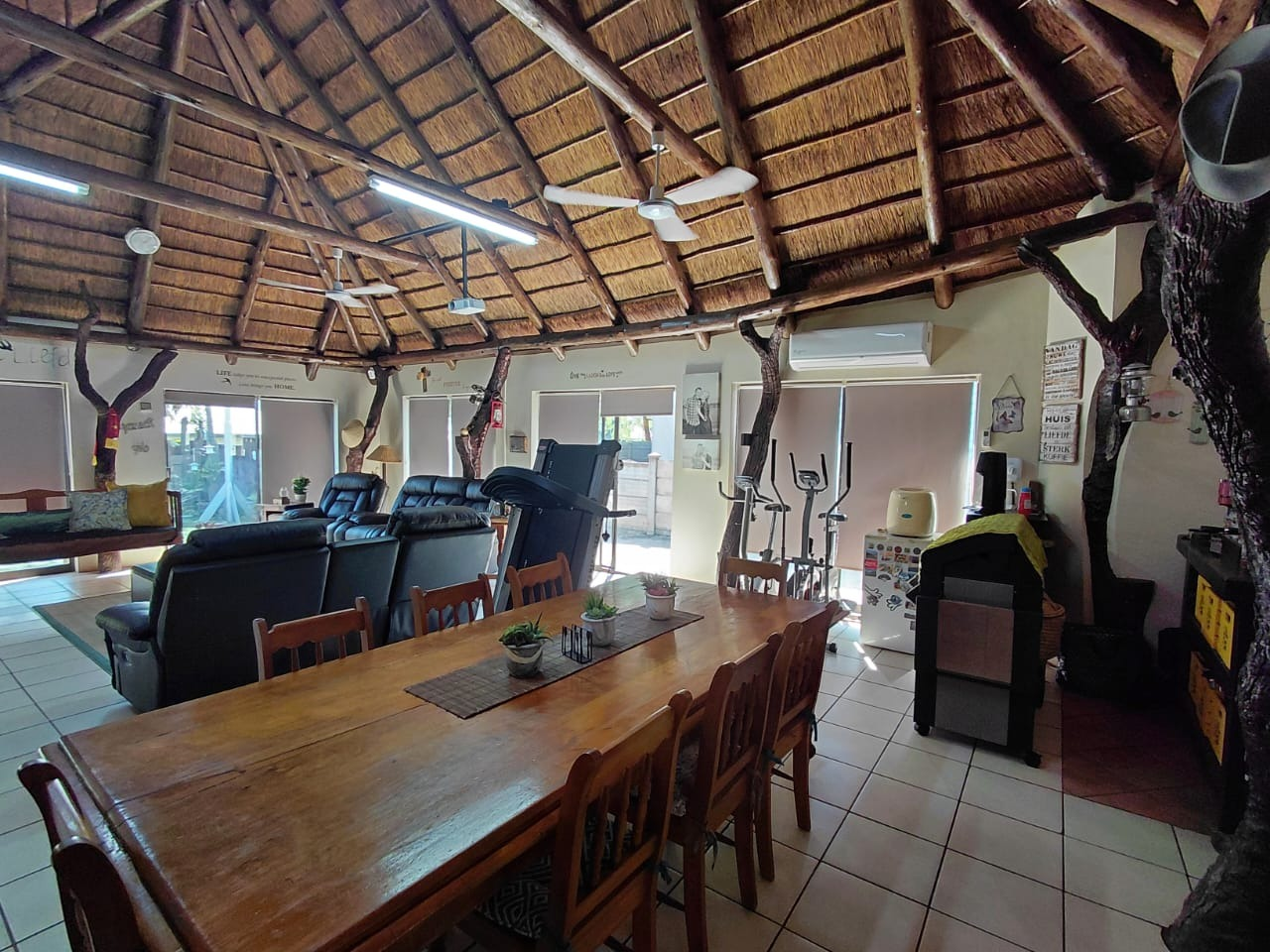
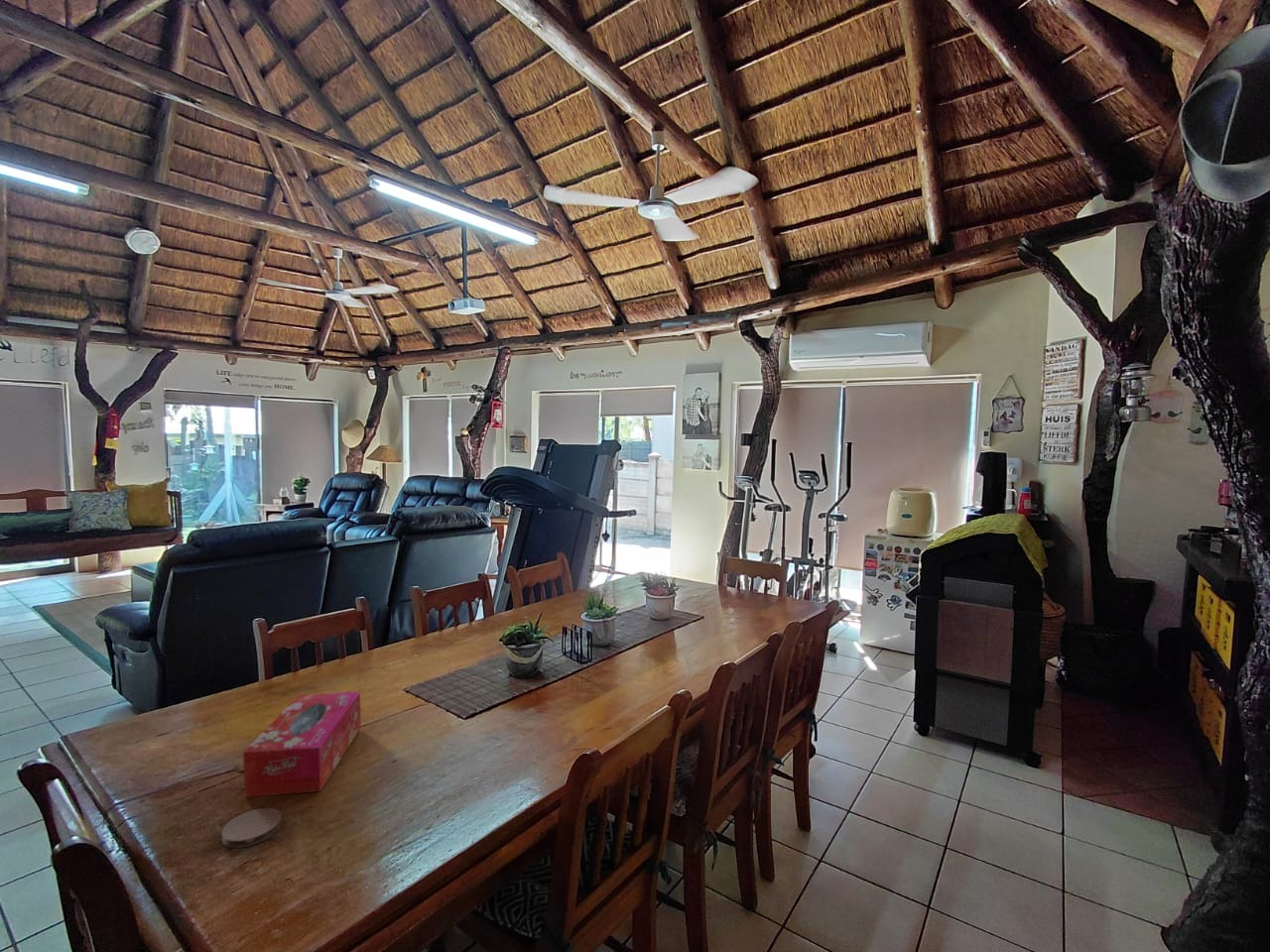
+ coaster [220,807,283,849]
+ tissue box [242,690,362,798]
